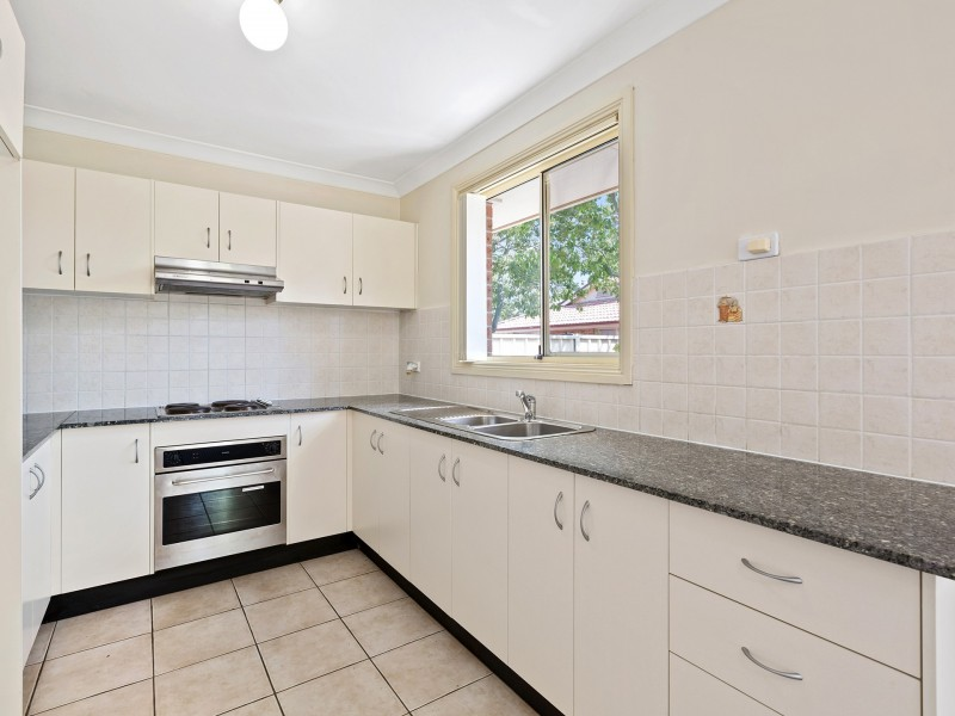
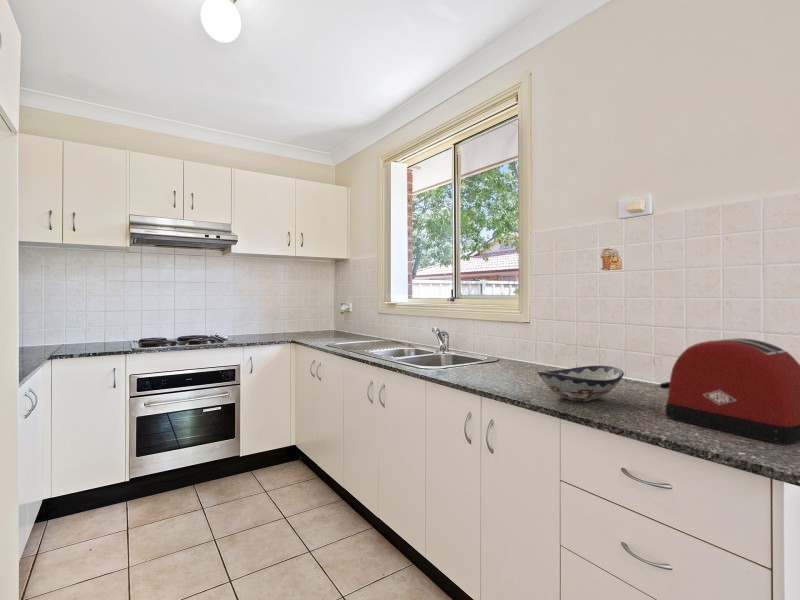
+ toaster [659,337,800,445]
+ decorative bowl [536,365,625,402]
